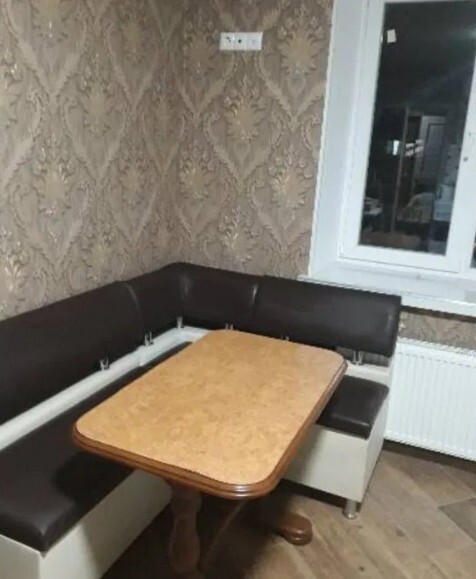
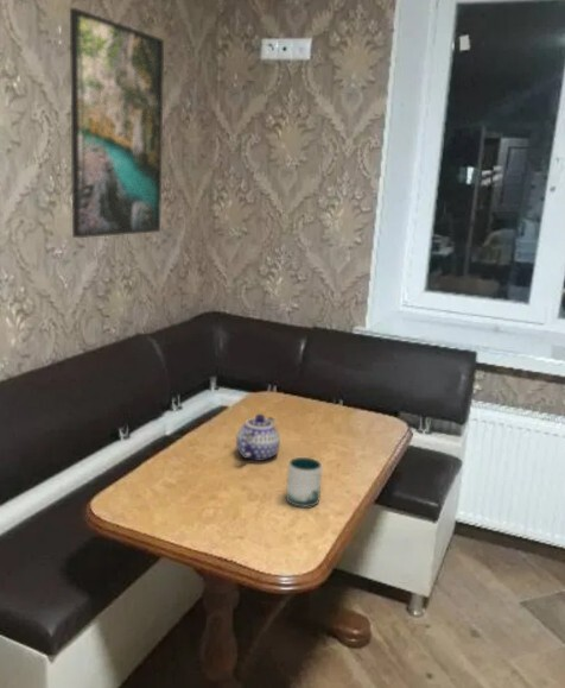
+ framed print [69,7,165,239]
+ mug [285,456,323,509]
+ teapot [235,412,281,462]
